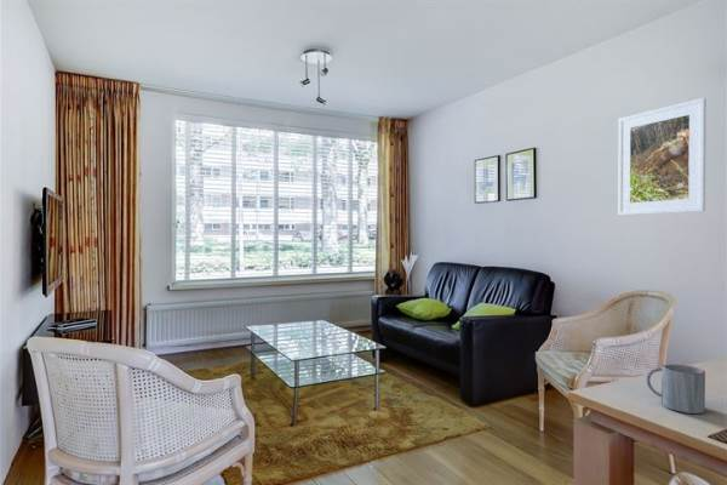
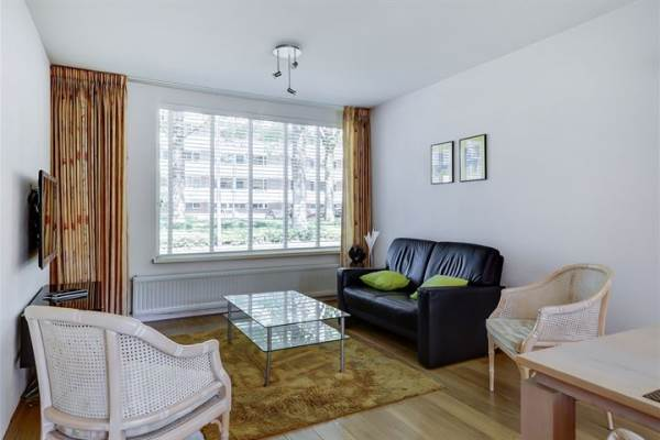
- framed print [617,97,708,217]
- mug [646,363,706,415]
